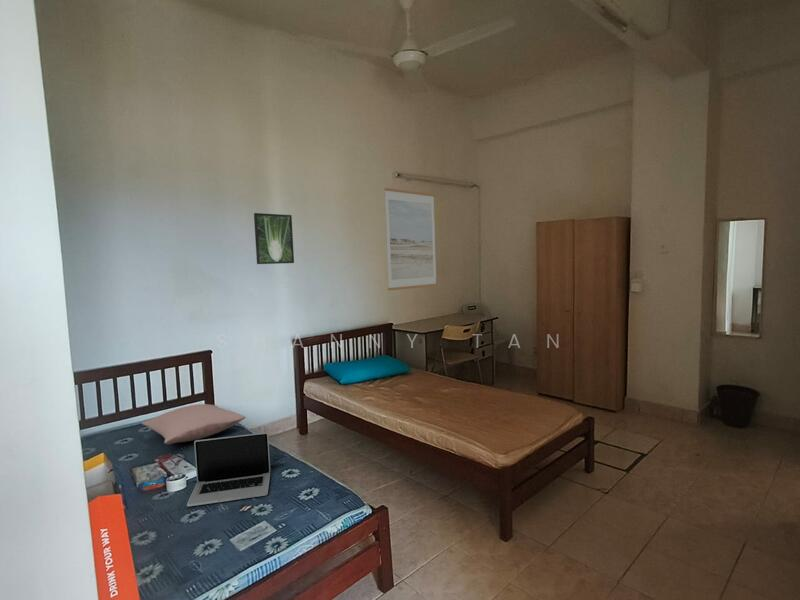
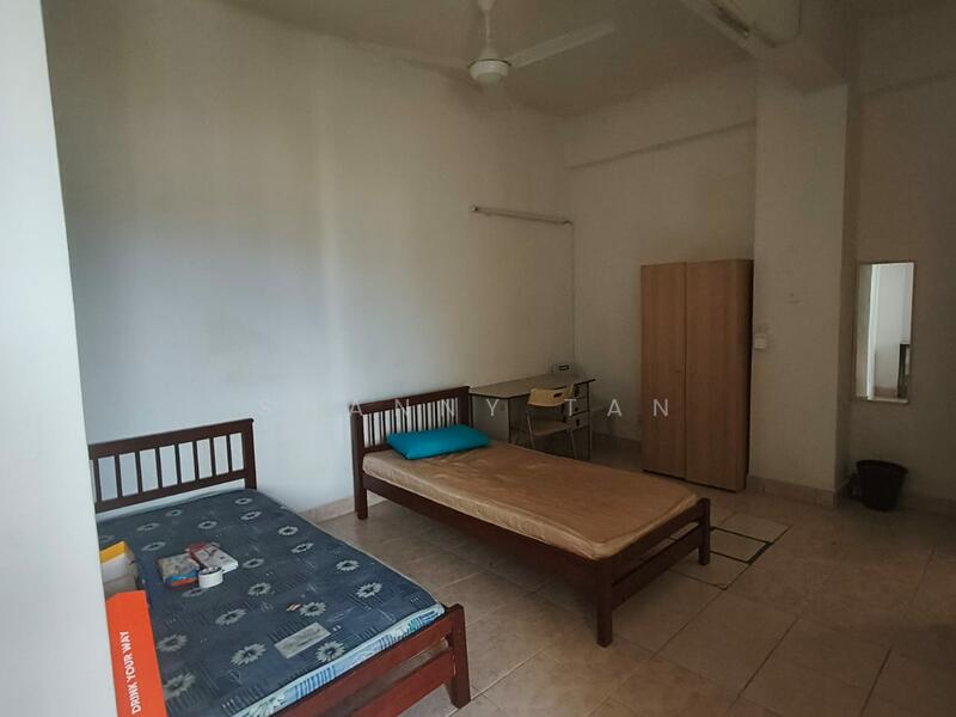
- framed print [253,212,295,265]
- wall art [383,187,438,291]
- pillow [141,403,246,445]
- laptop [186,432,271,507]
